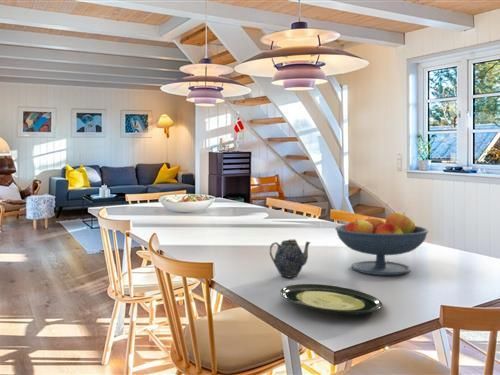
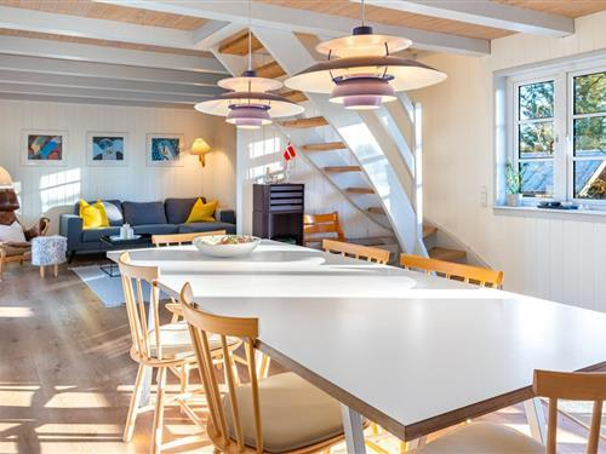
- plate [279,283,383,315]
- fruit bowl [334,211,429,276]
- teapot [269,238,312,278]
